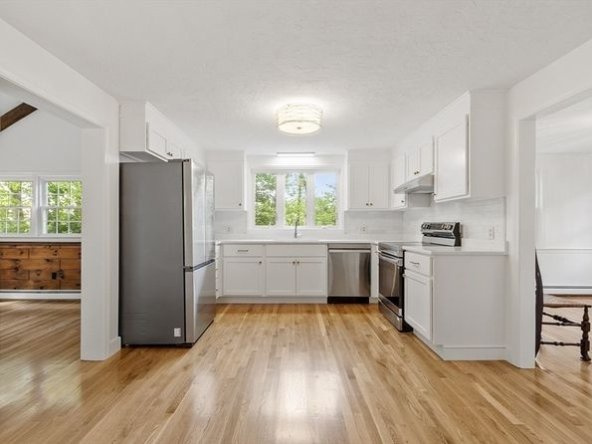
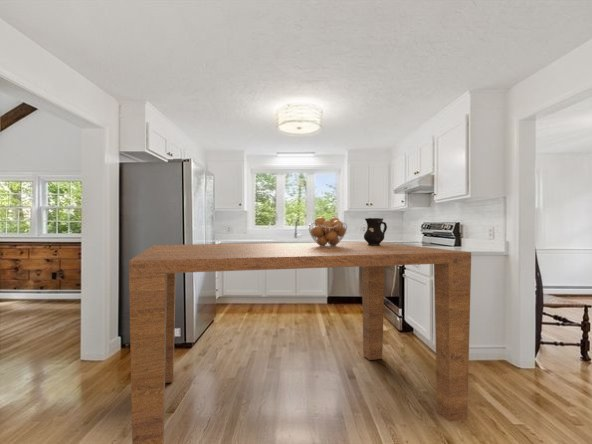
+ table [128,241,472,444]
+ fruit basket [307,216,348,247]
+ pitcher [363,217,388,246]
